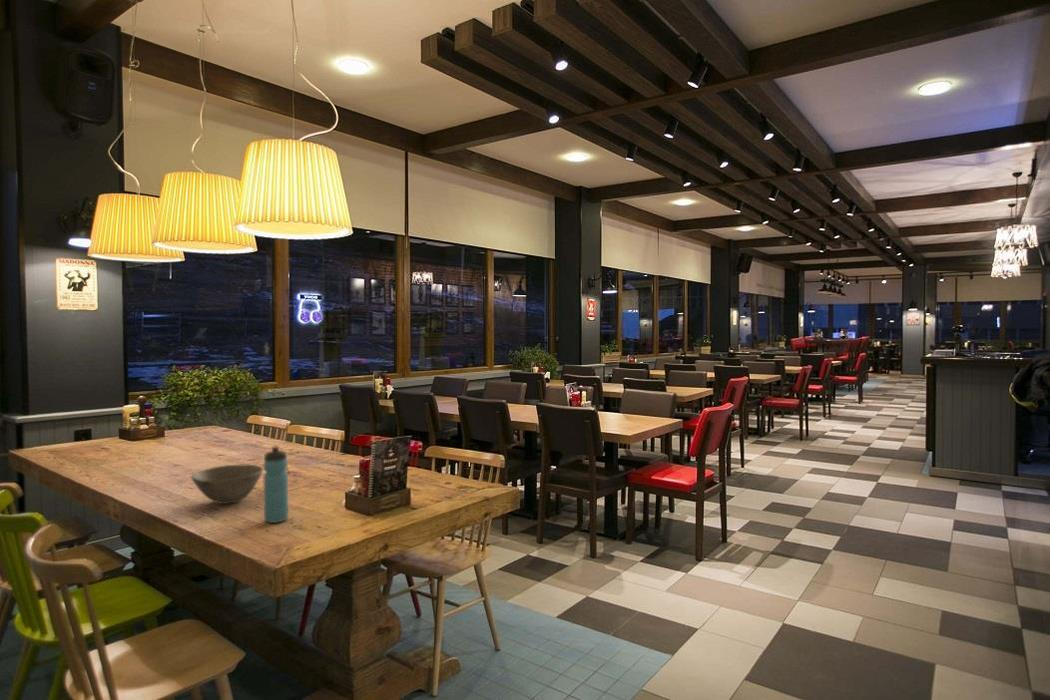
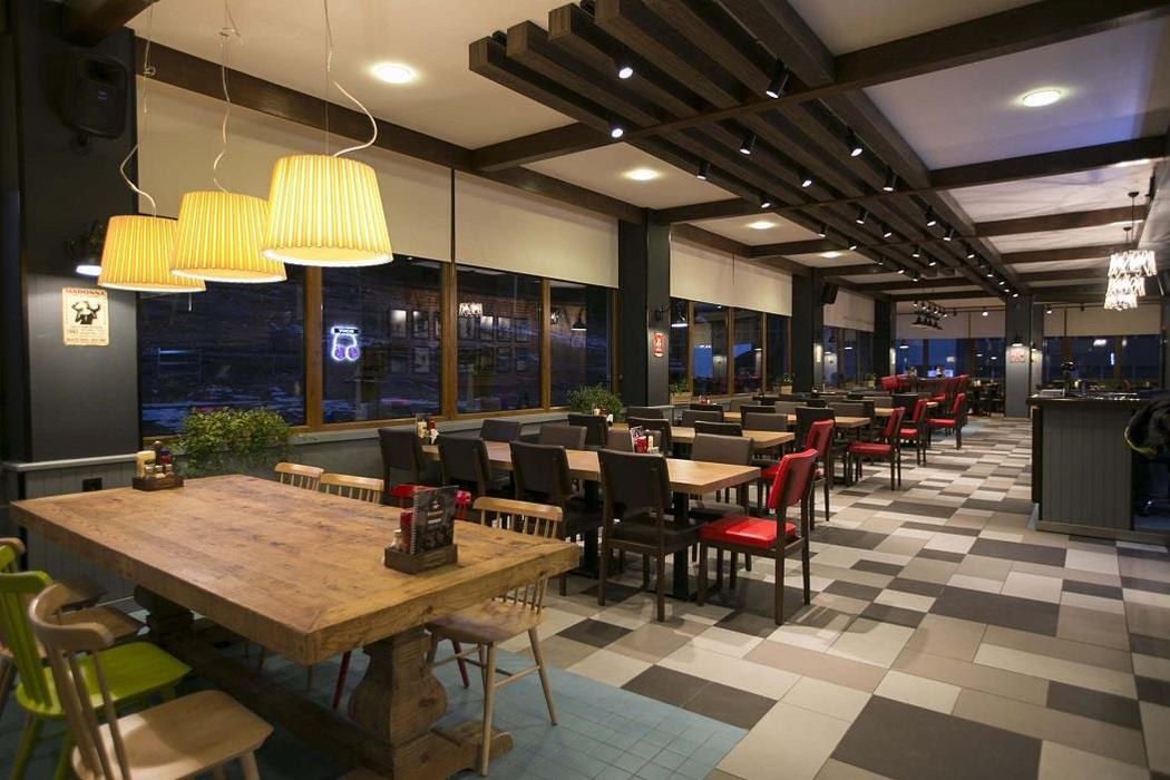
- water bottle [262,446,289,524]
- bowl [190,464,264,505]
